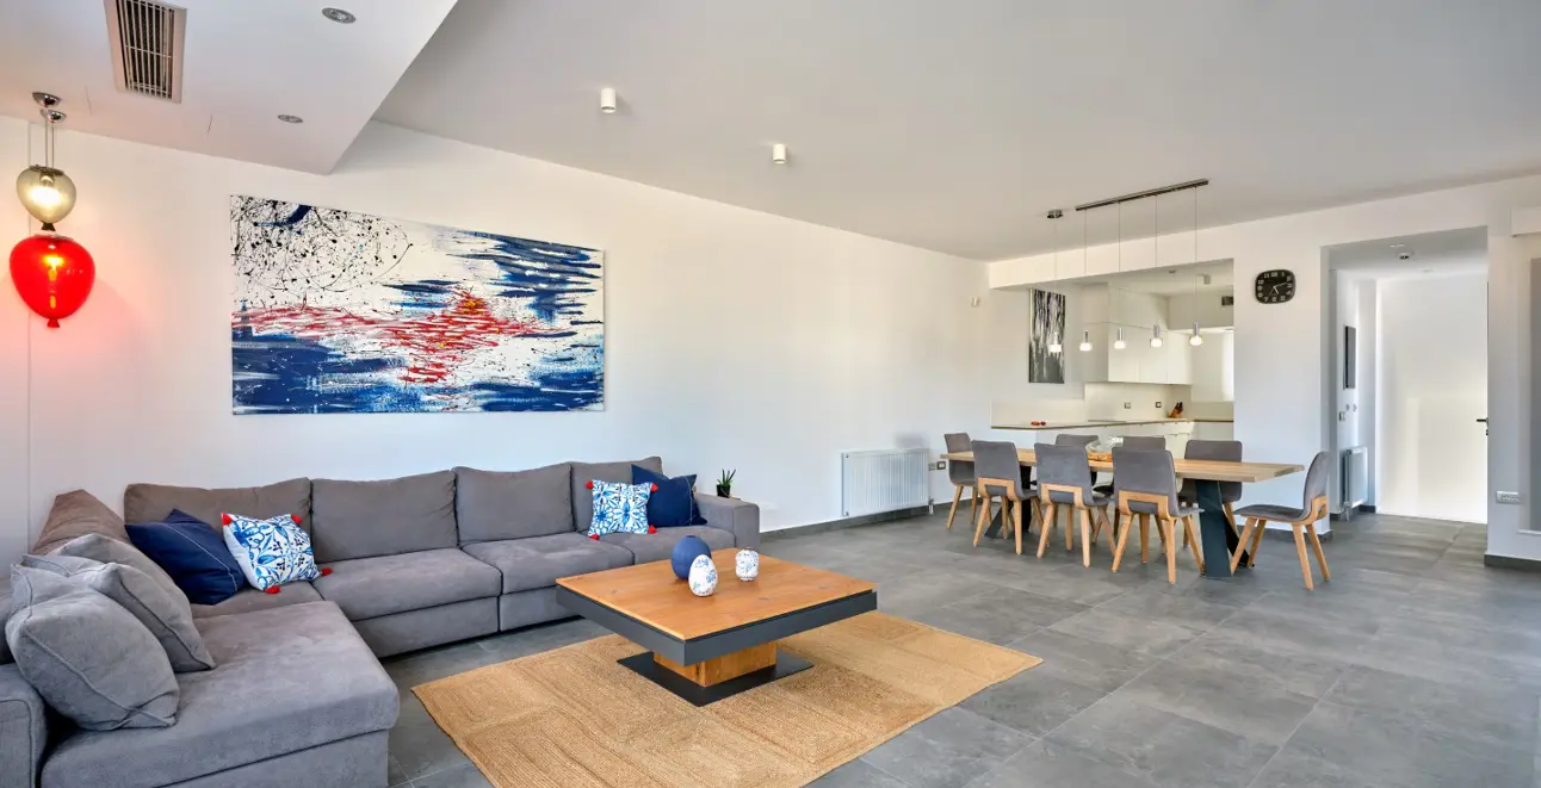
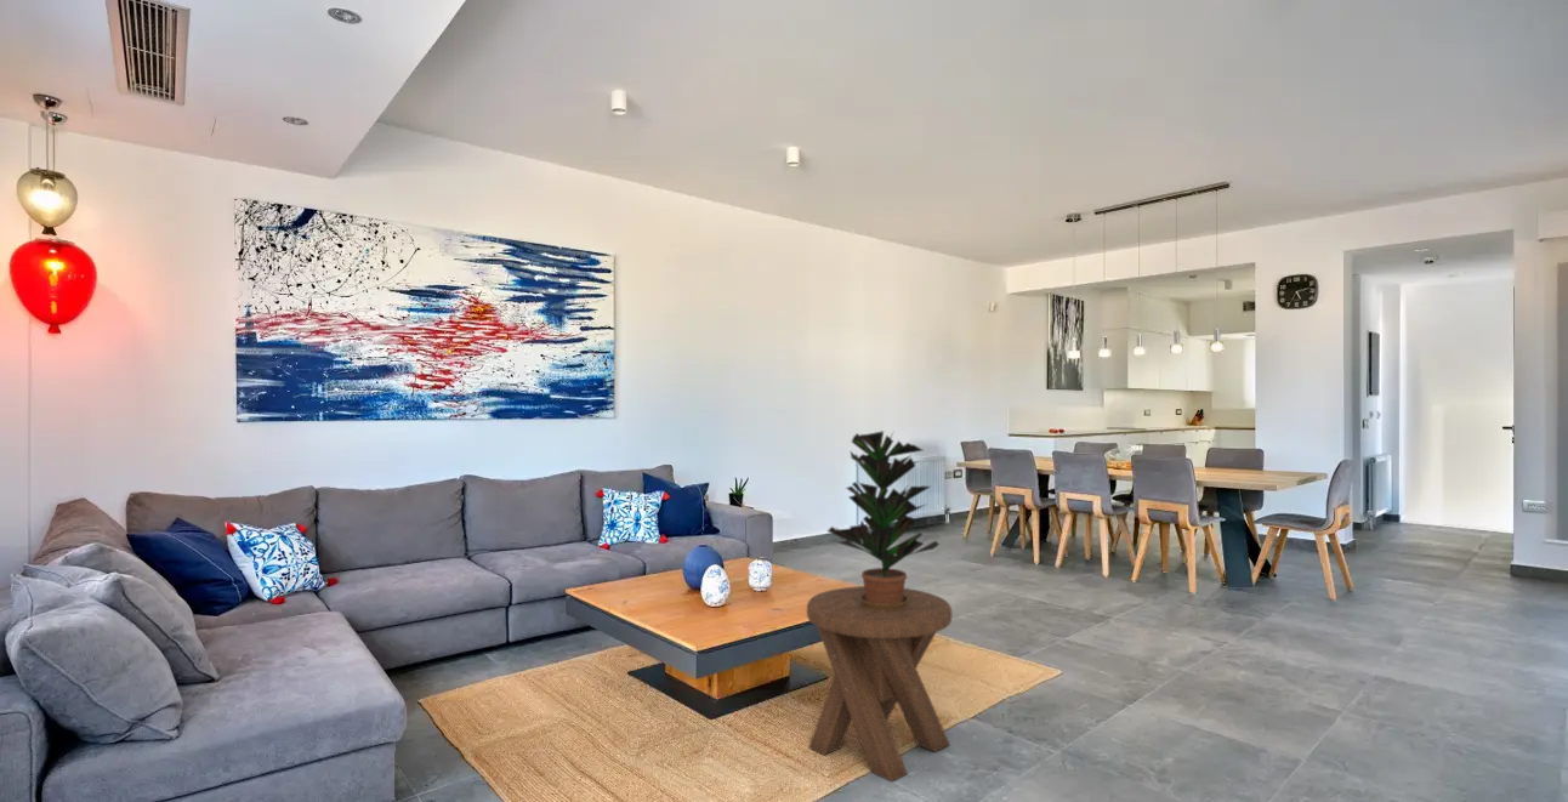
+ music stool [806,585,953,783]
+ potted plant [826,430,941,610]
